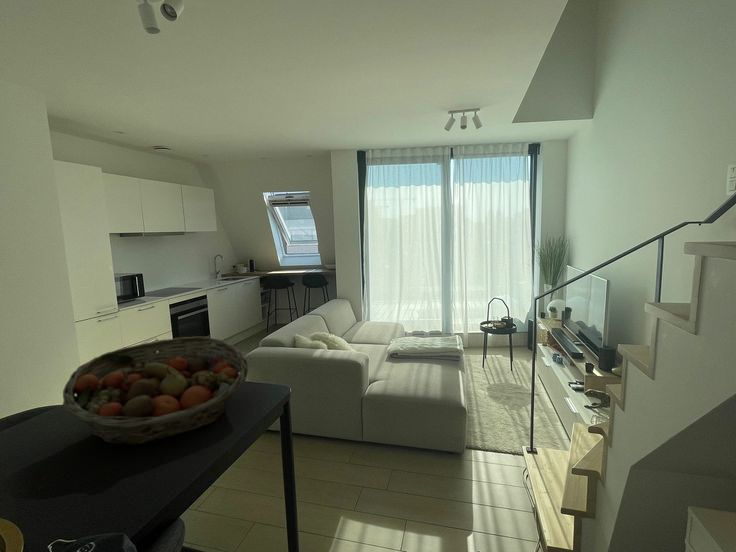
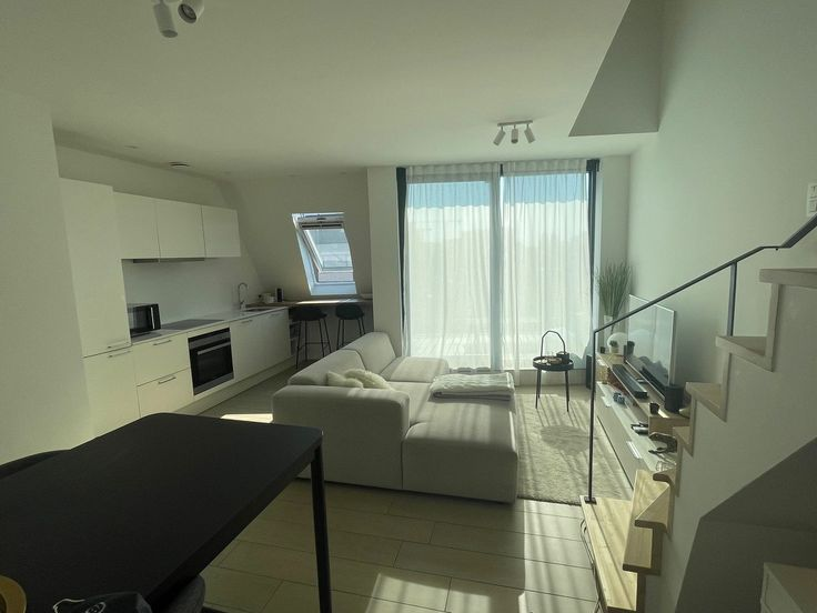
- fruit basket [62,335,250,447]
